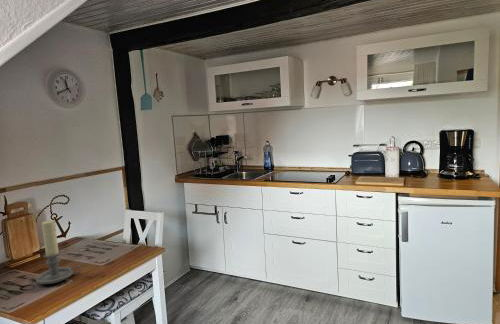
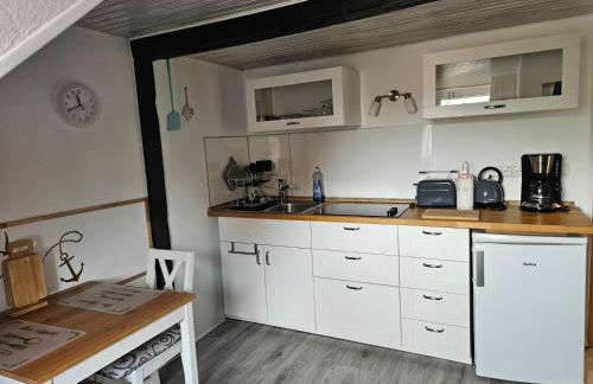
- candle holder [35,219,82,285]
